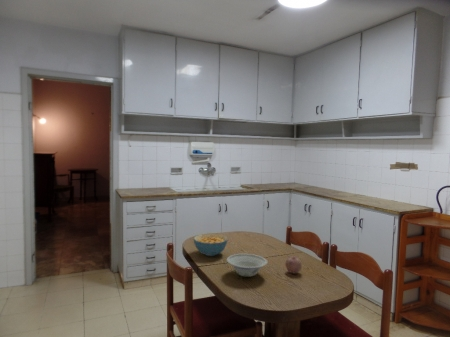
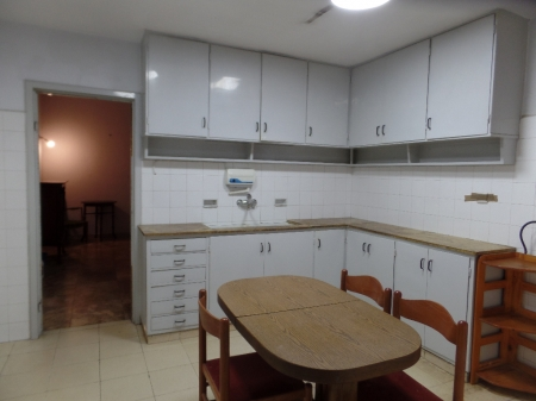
- cereal bowl [193,233,229,257]
- fruit [284,255,303,274]
- bowl [226,253,268,278]
